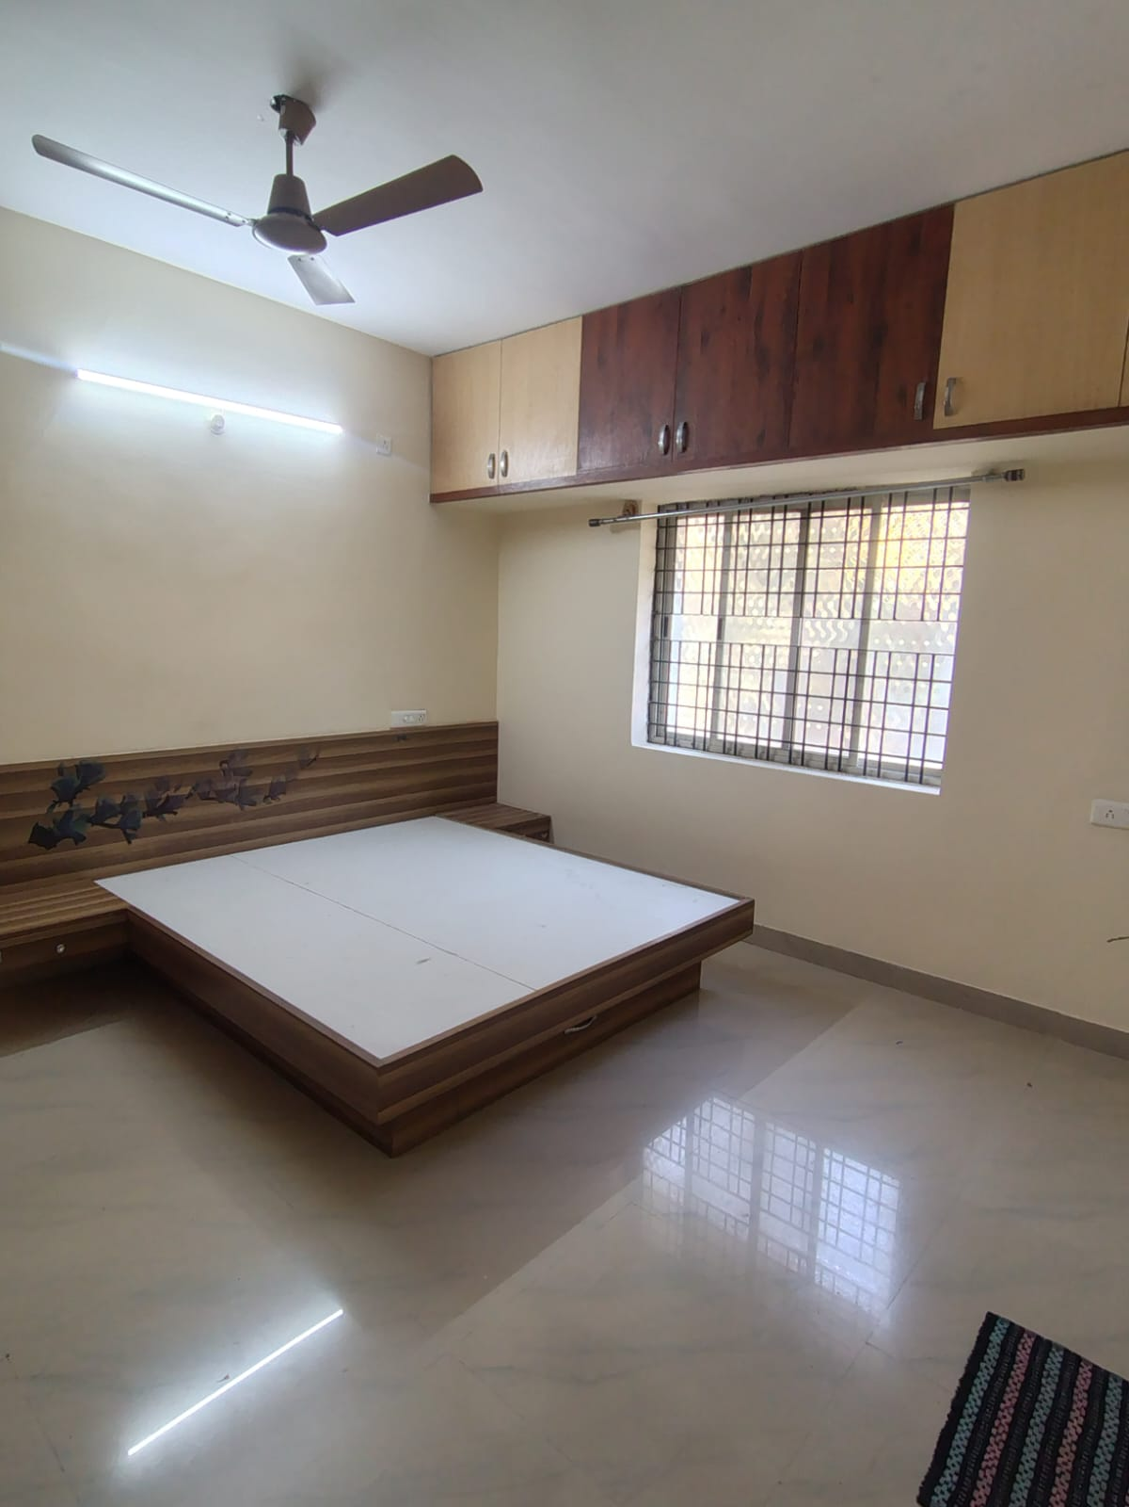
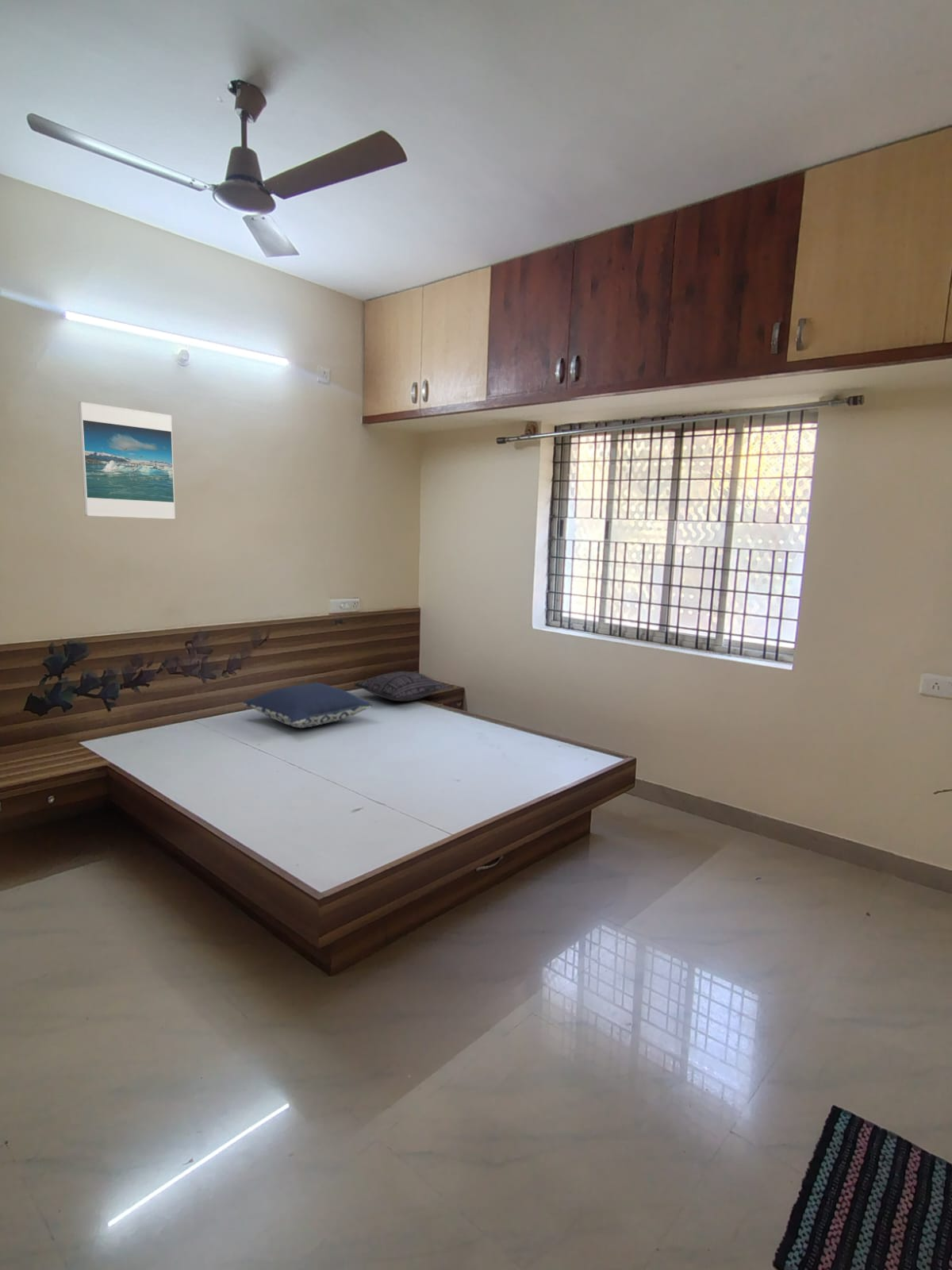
+ pillow [353,671,451,702]
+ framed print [78,401,176,520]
+ pillow [241,682,374,729]
